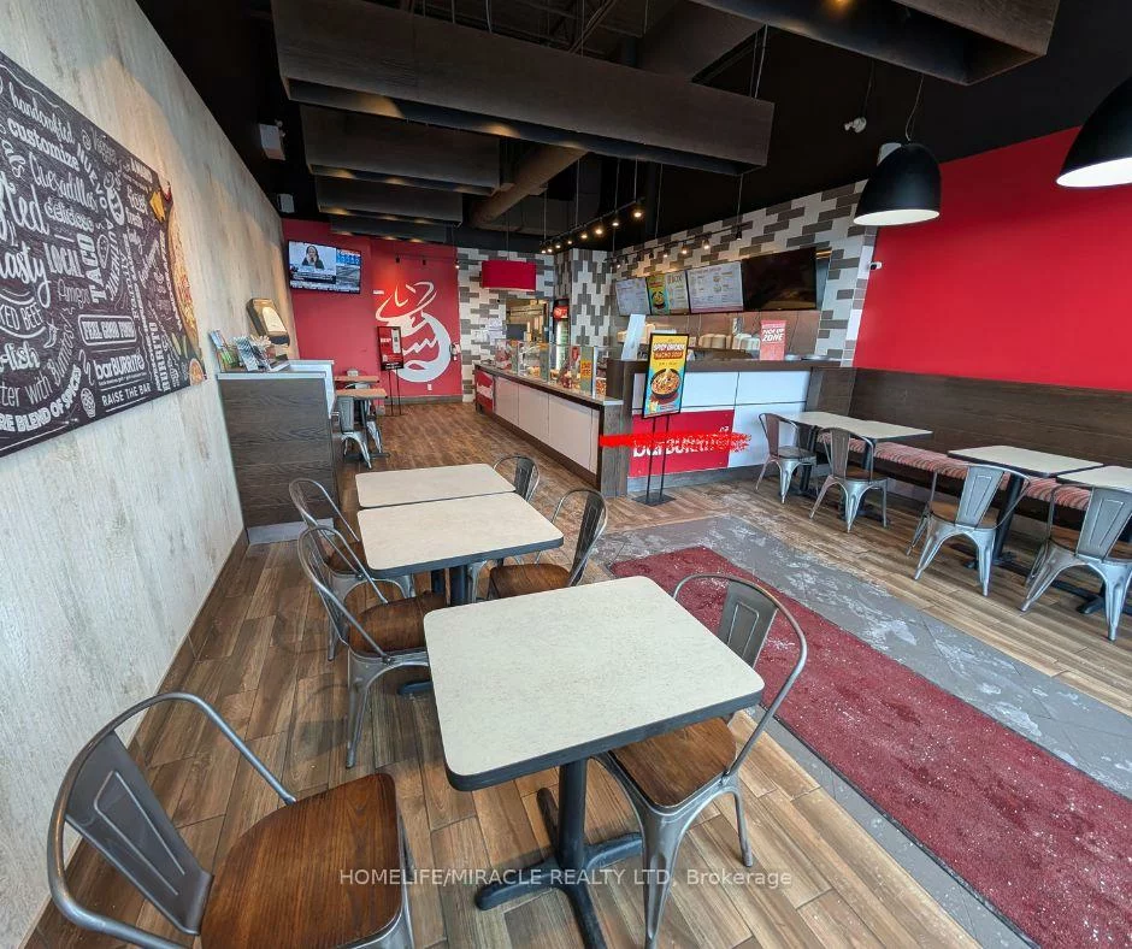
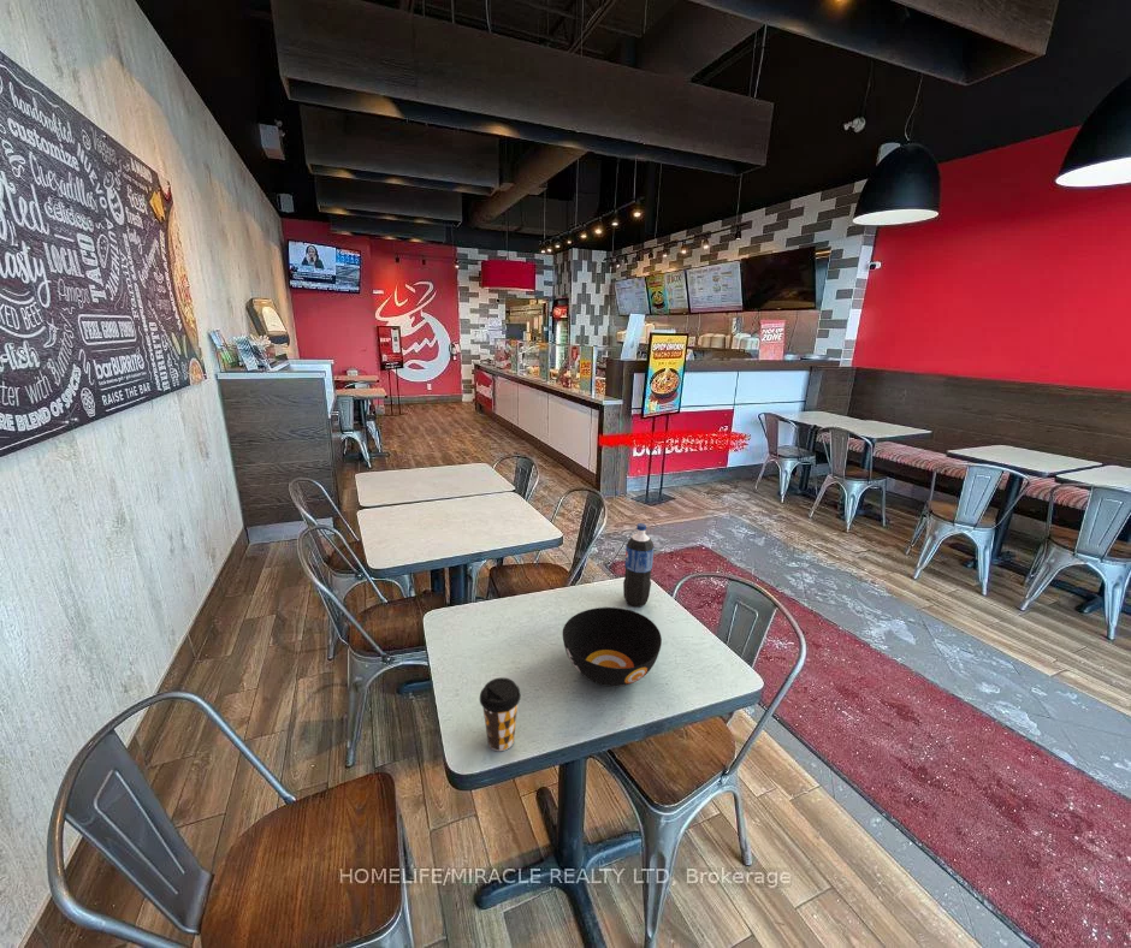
+ bowl [562,606,663,688]
+ pop [622,522,656,608]
+ coffee cup [479,676,522,752]
